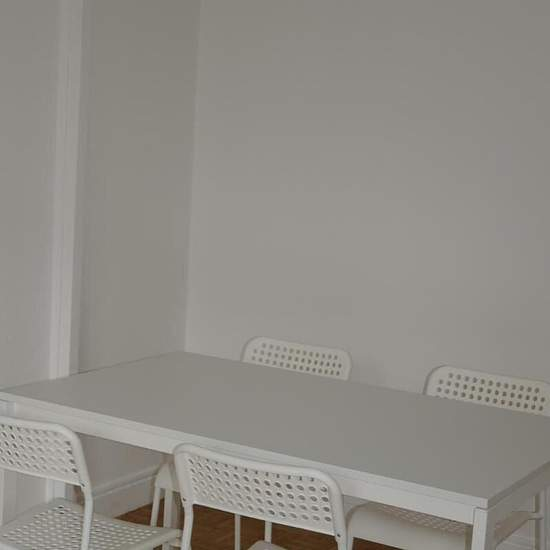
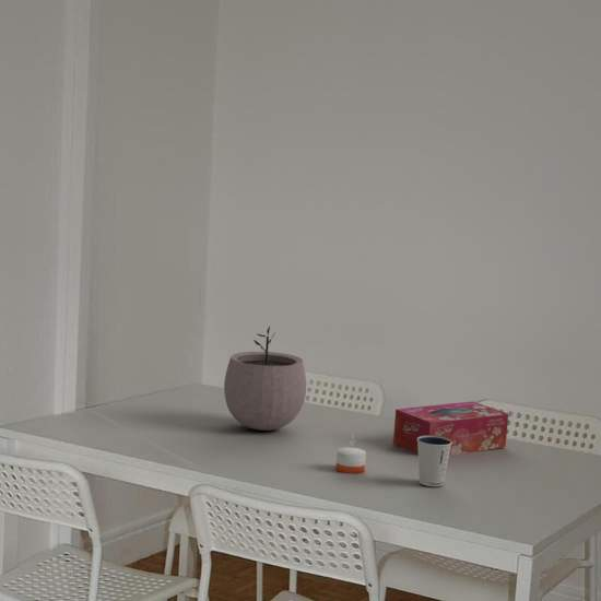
+ plant pot [223,326,307,432]
+ tissue box [392,400,509,456]
+ dixie cup [417,436,452,487]
+ candle [334,447,367,475]
